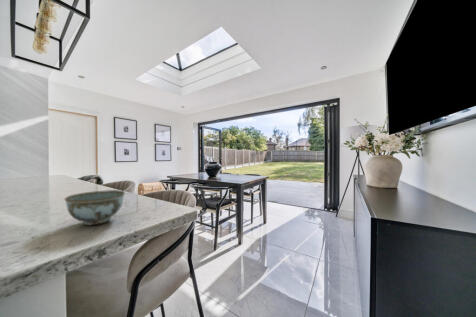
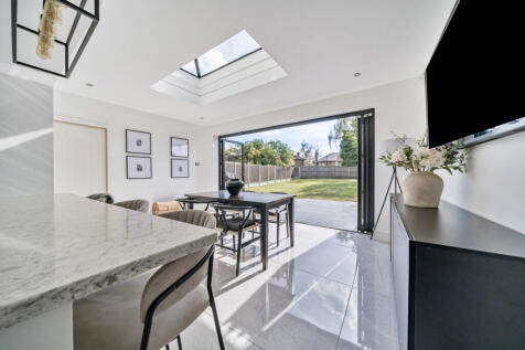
- bowl [64,189,126,227]
